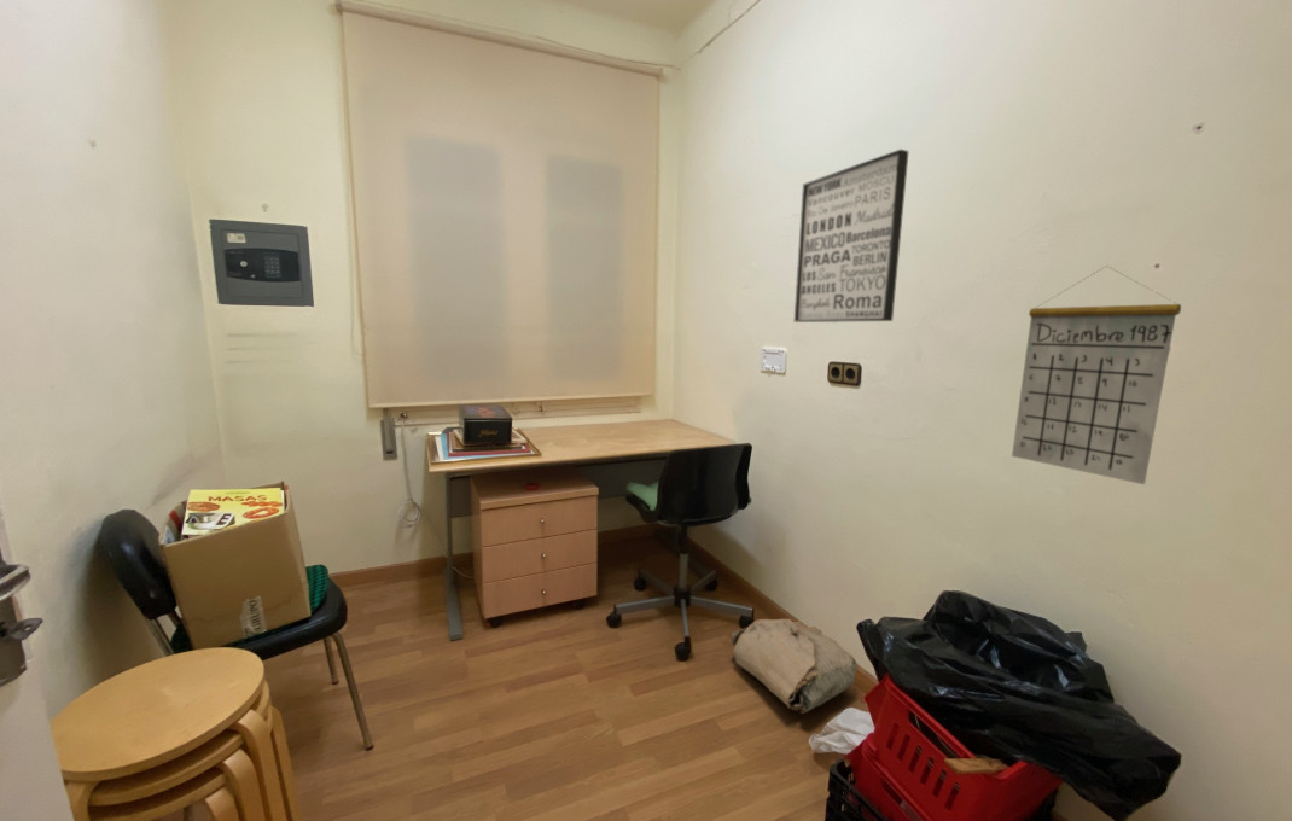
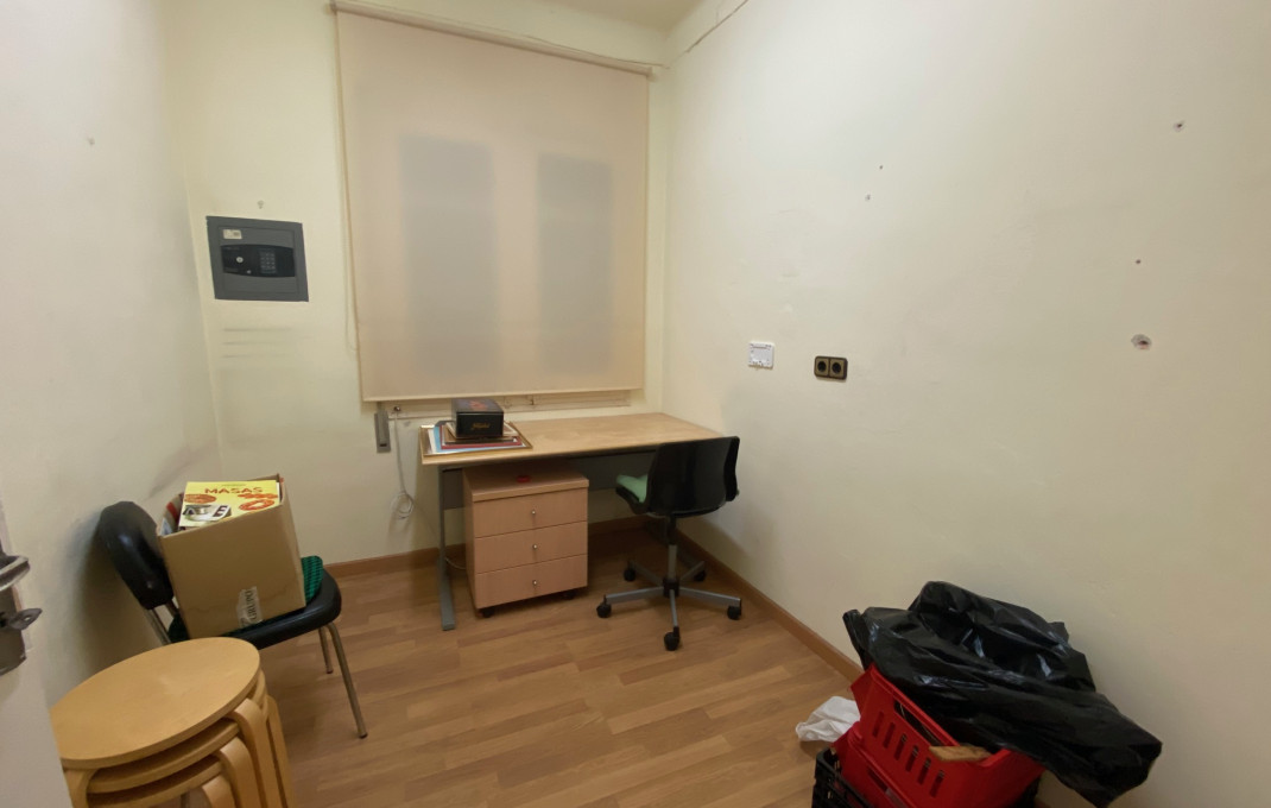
- calendar [1011,264,1182,485]
- bag [731,618,859,715]
- wall art [793,149,910,324]
